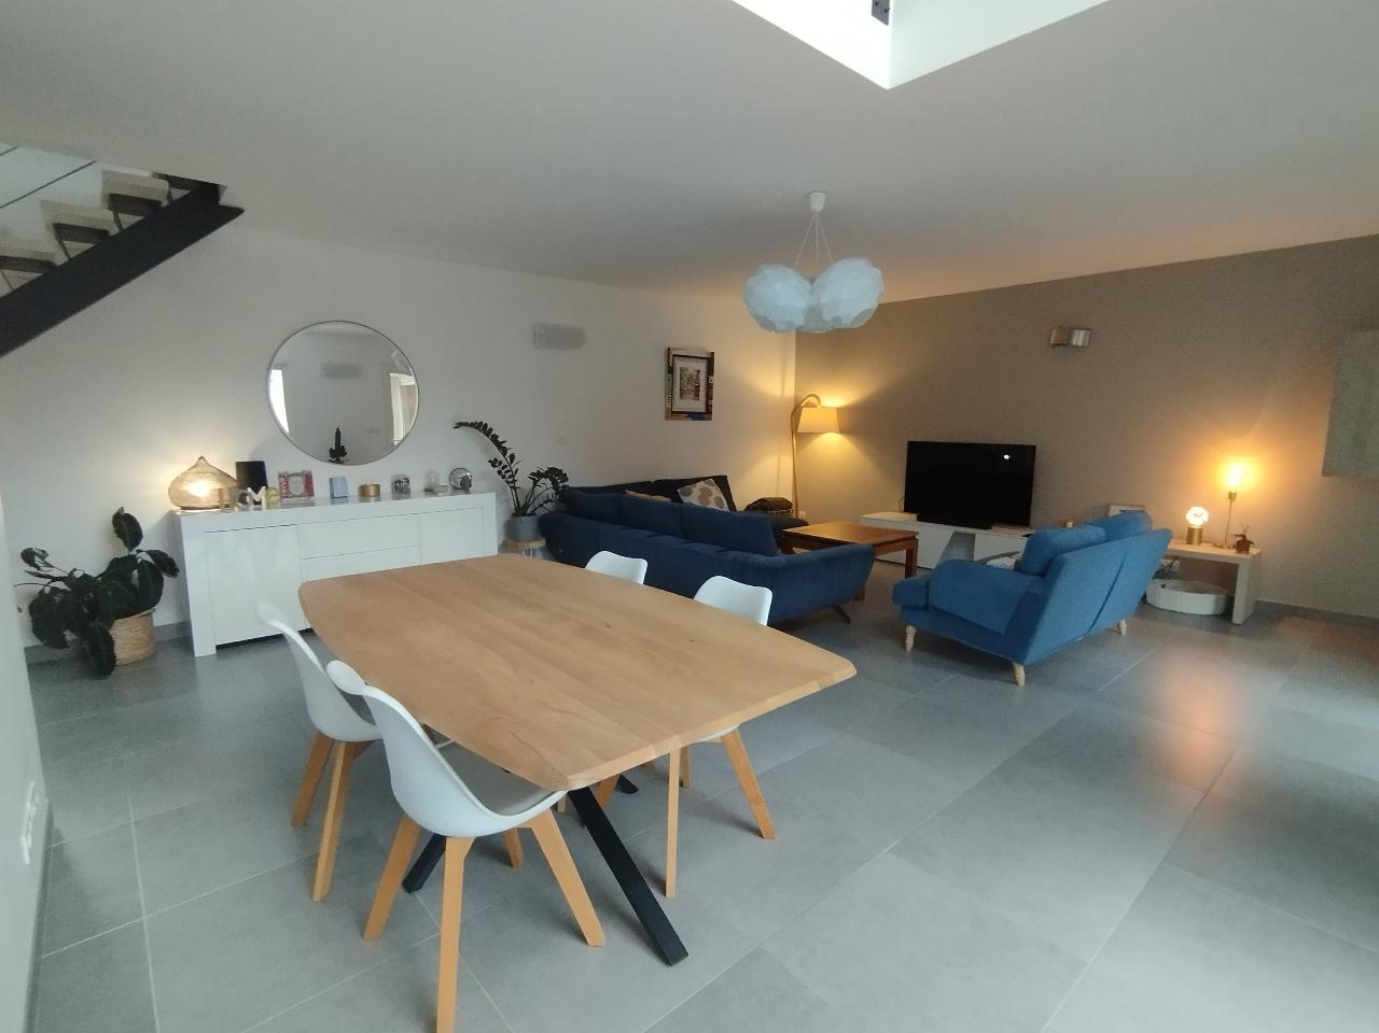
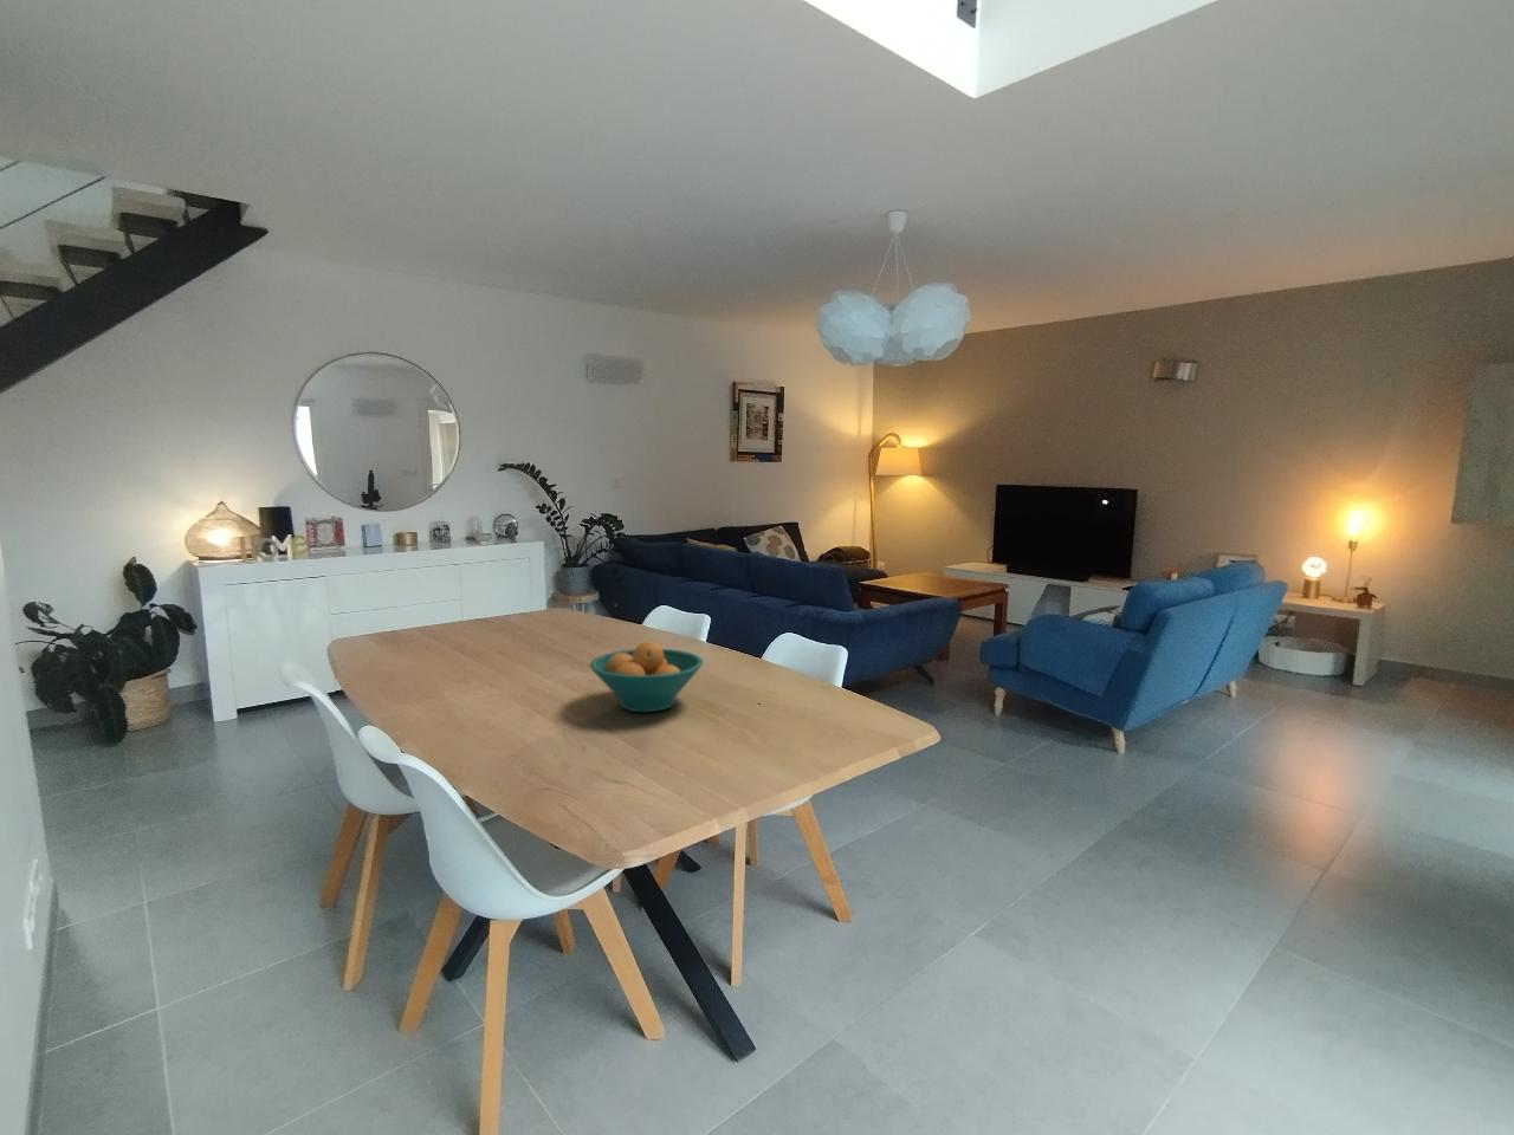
+ fruit bowl [589,640,705,713]
